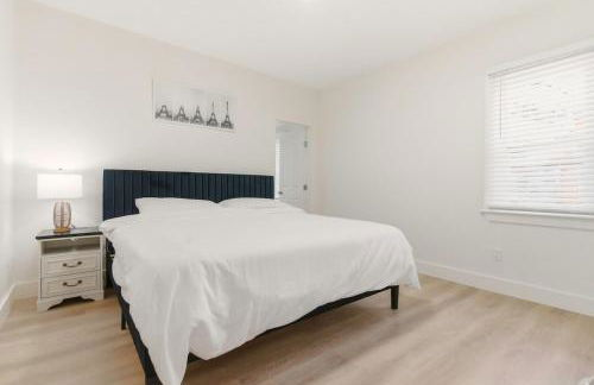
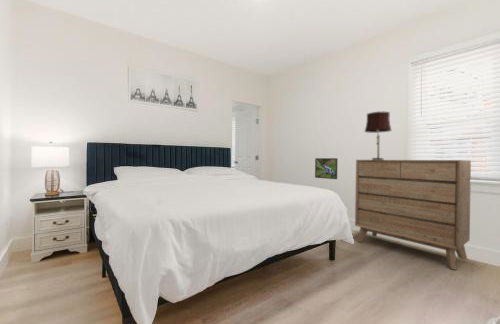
+ dresser [354,159,472,271]
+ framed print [314,157,339,180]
+ table lamp [363,110,392,160]
